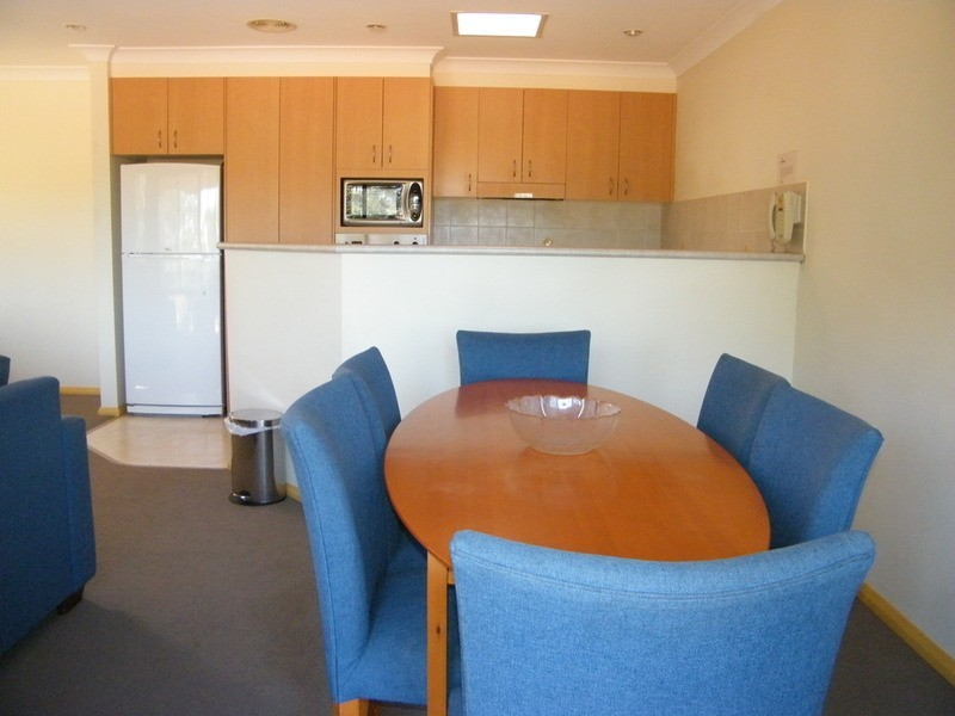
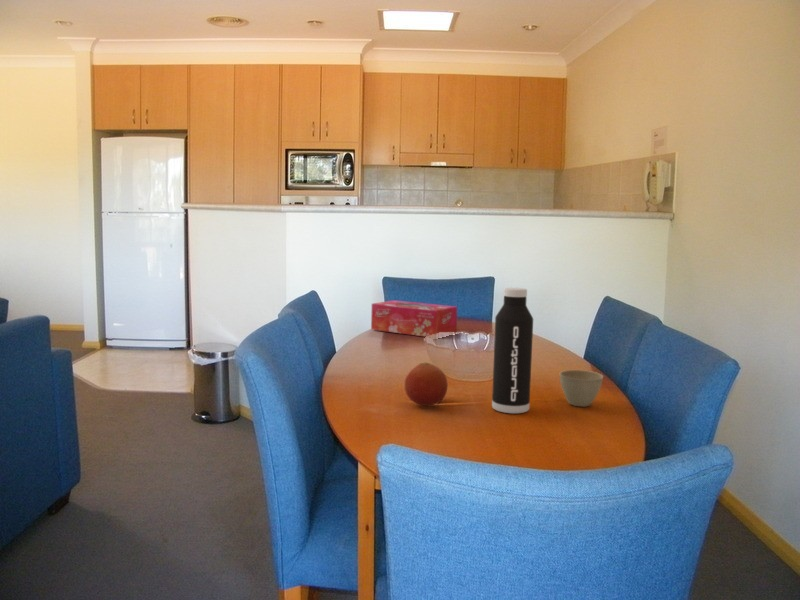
+ water bottle [491,287,534,414]
+ fruit [404,362,449,407]
+ flower pot [559,369,604,408]
+ tissue box [370,299,458,338]
